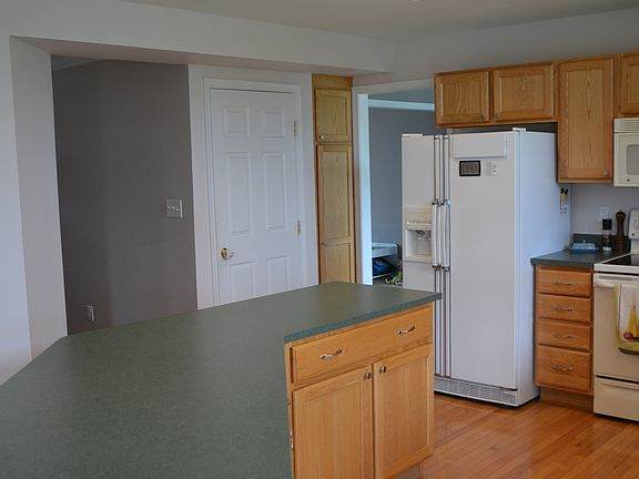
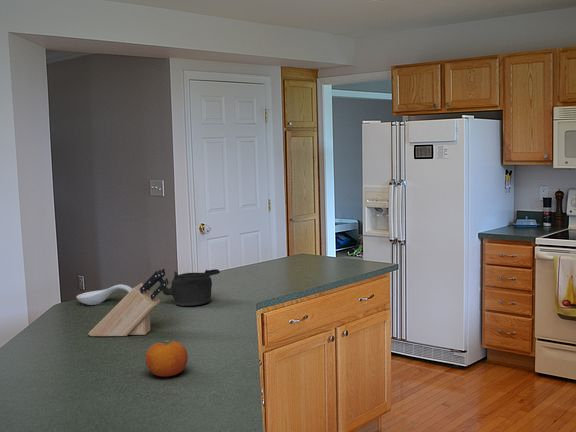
+ teapot [158,268,221,307]
+ spoon rest [75,283,133,306]
+ knife block [87,268,170,337]
+ fruit [144,340,189,377]
